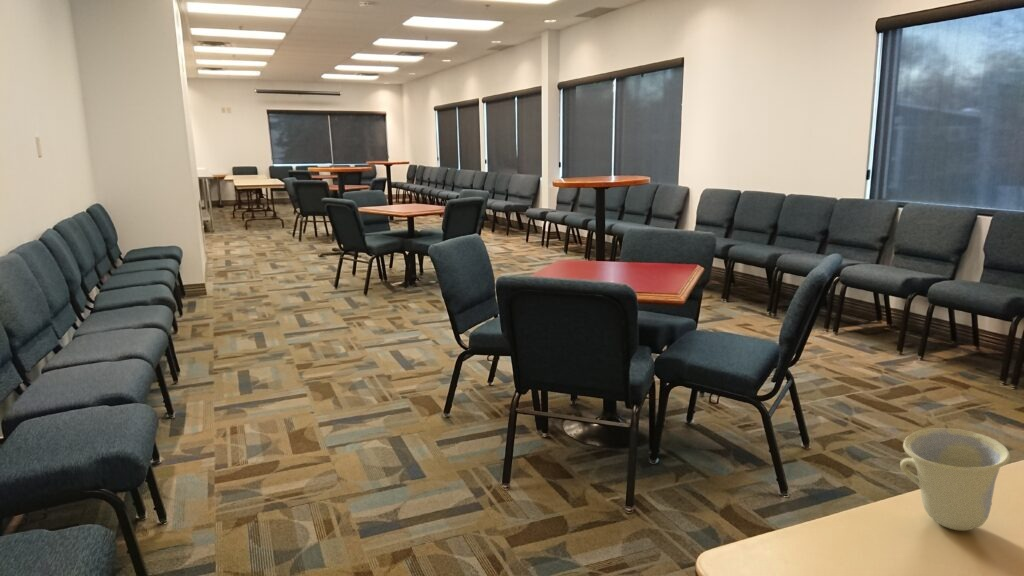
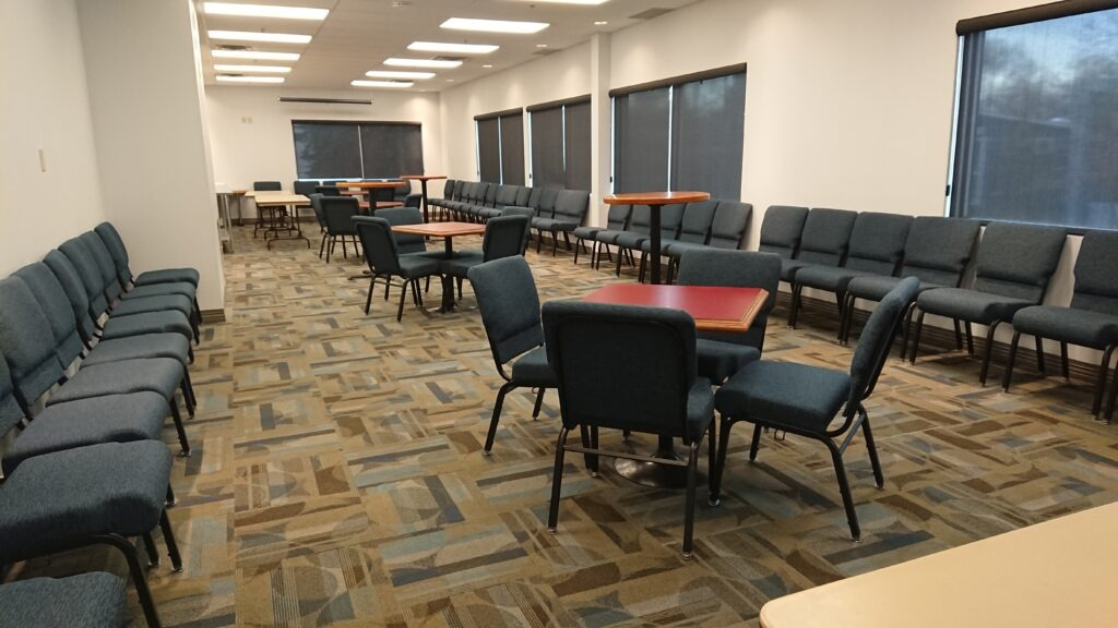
- cup [899,427,1011,532]
